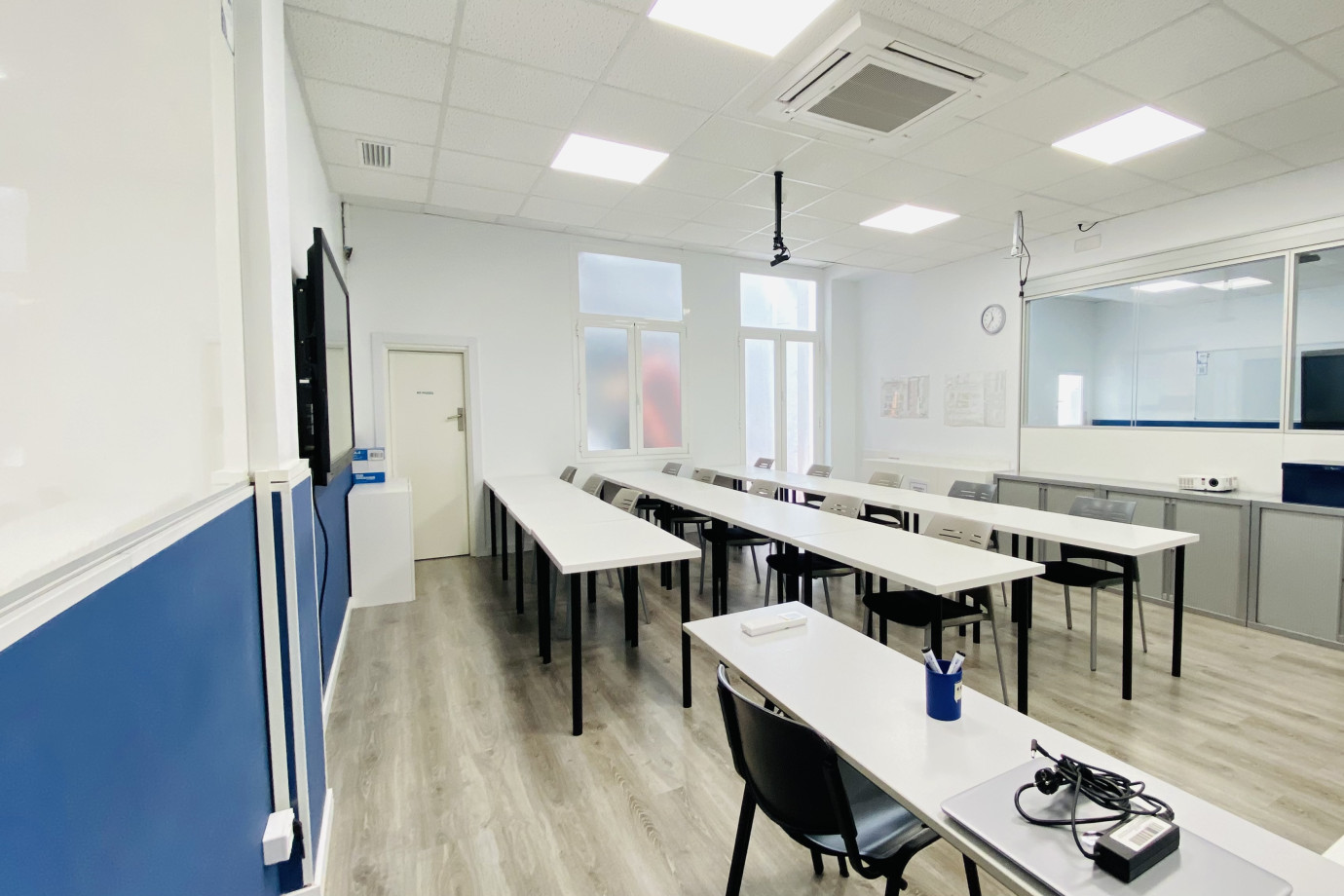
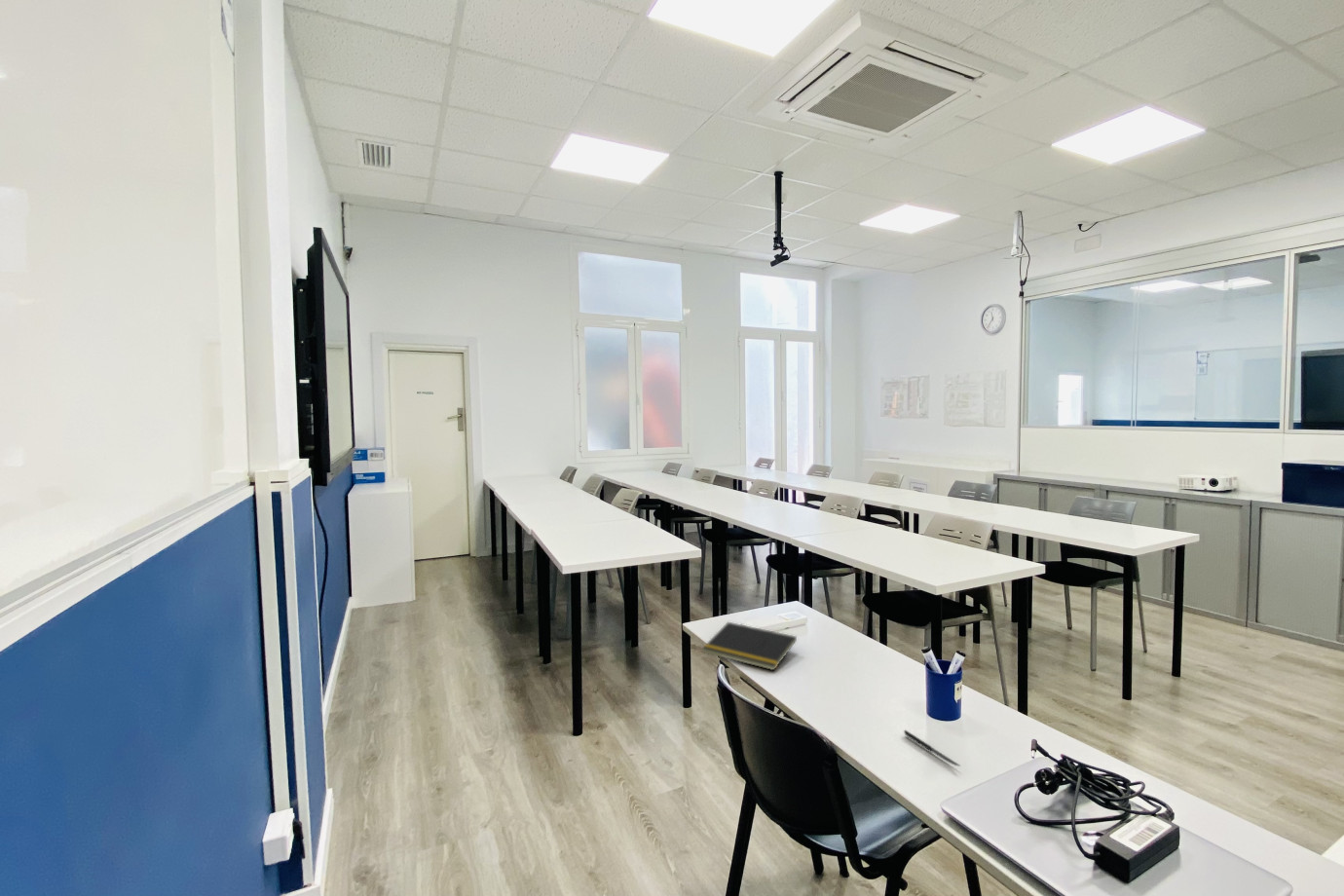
+ notepad [701,621,798,671]
+ kitchen knife [903,729,961,767]
